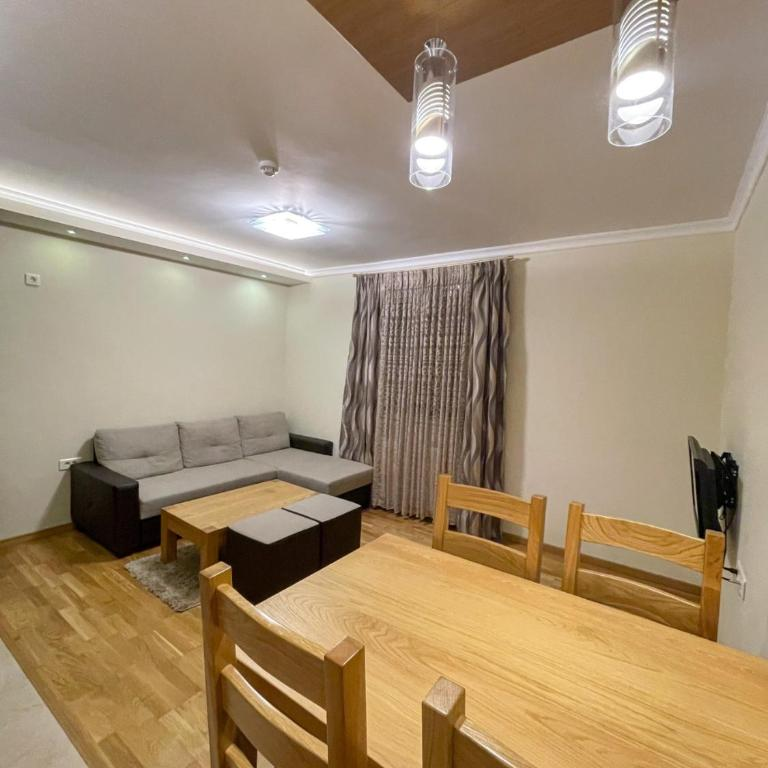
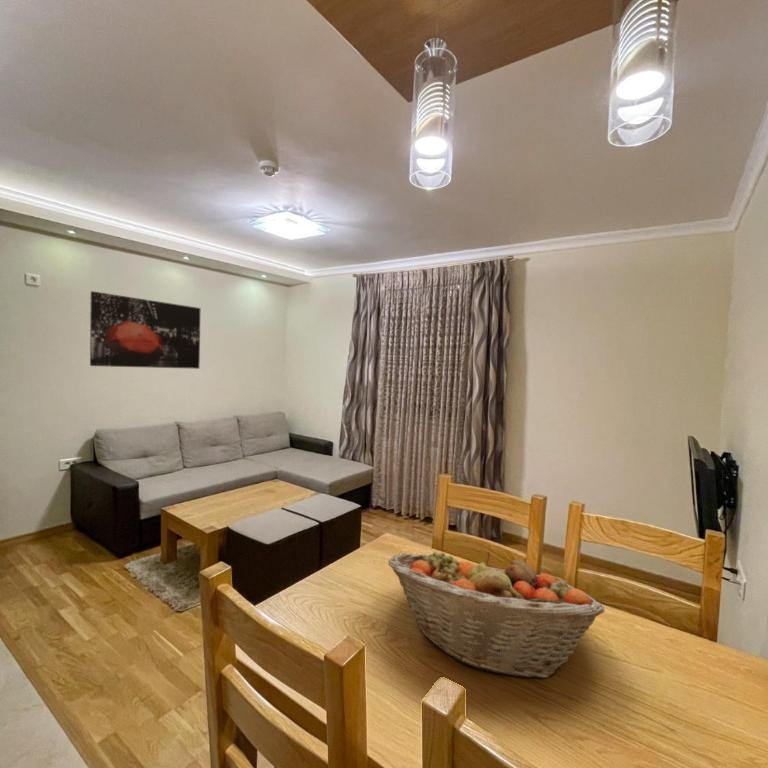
+ fruit basket [388,551,605,679]
+ wall art [89,290,202,370]
